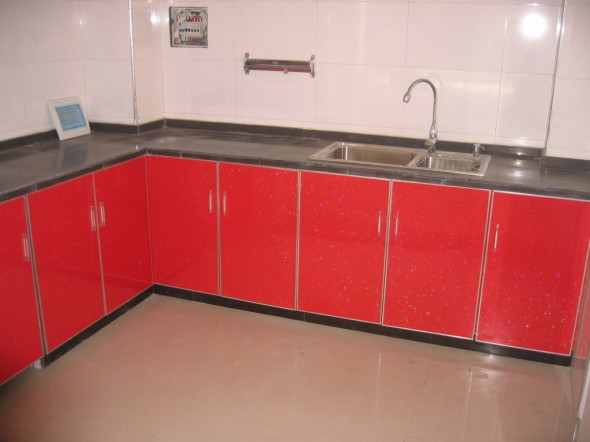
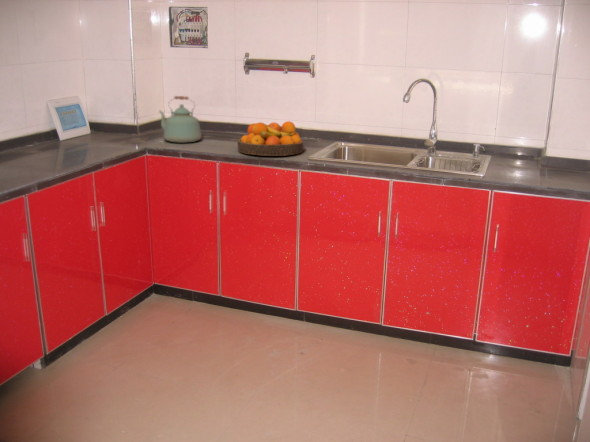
+ fruit bowl [237,120,304,157]
+ kettle [158,95,203,144]
